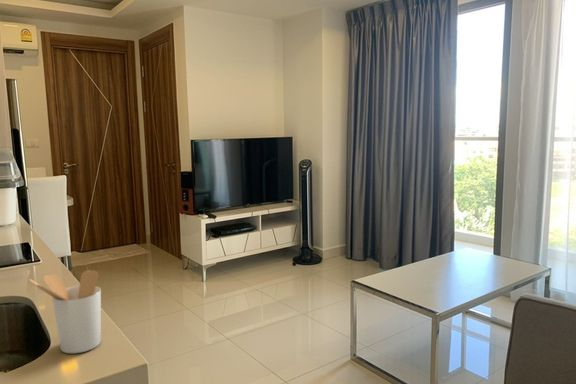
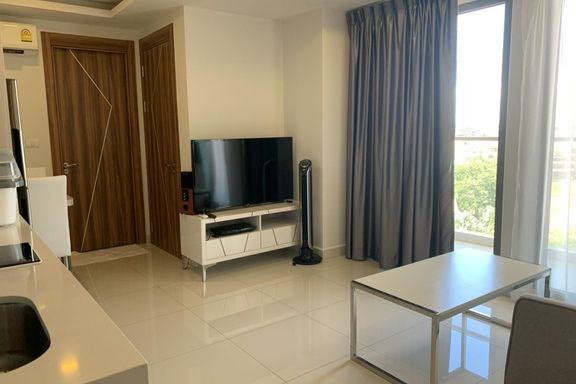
- utensil holder [28,269,102,354]
